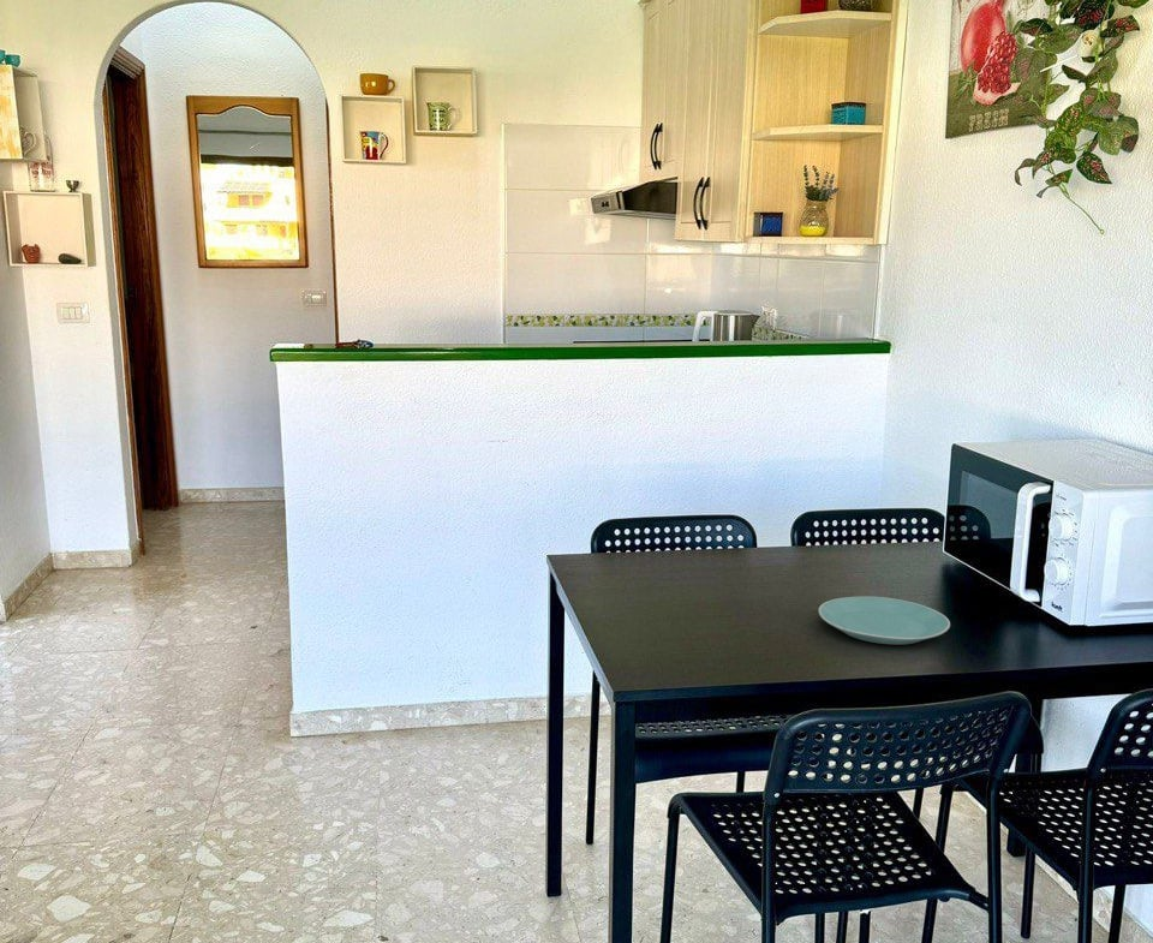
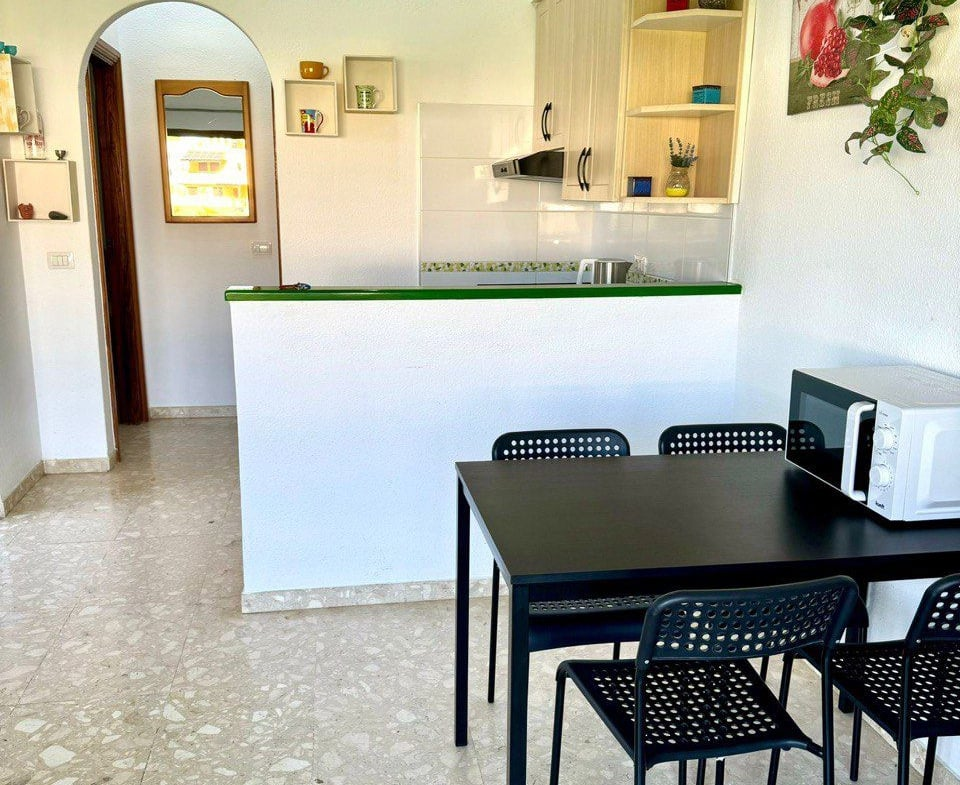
- plate [818,596,951,645]
